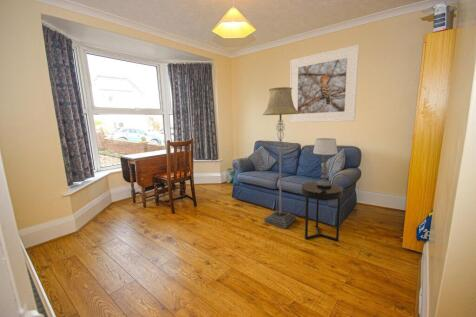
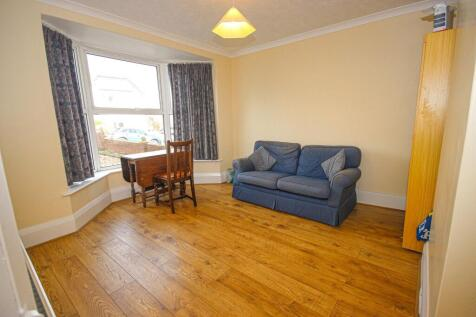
- side table [301,181,344,242]
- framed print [289,43,360,123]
- floor lamp [262,86,299,230]
- table lamp [312,137,339,187]
